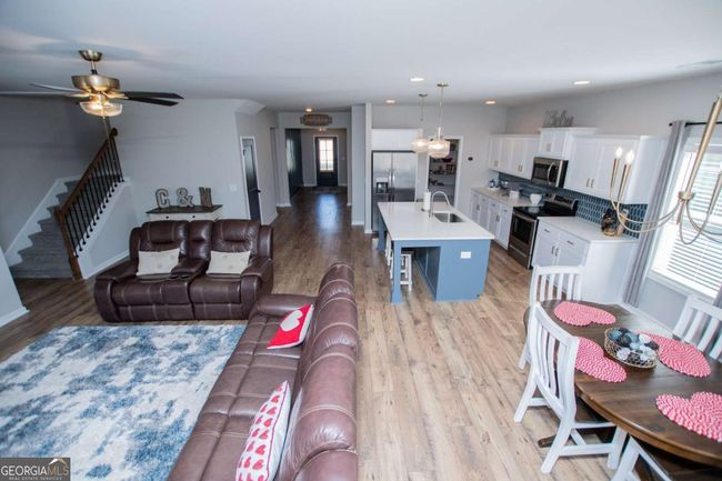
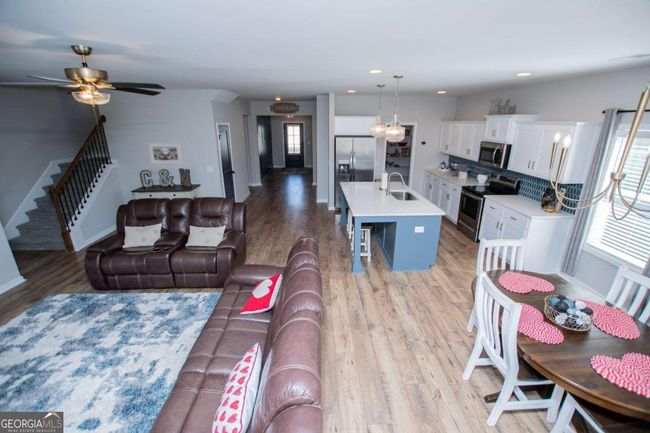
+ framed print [147,142,183,165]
